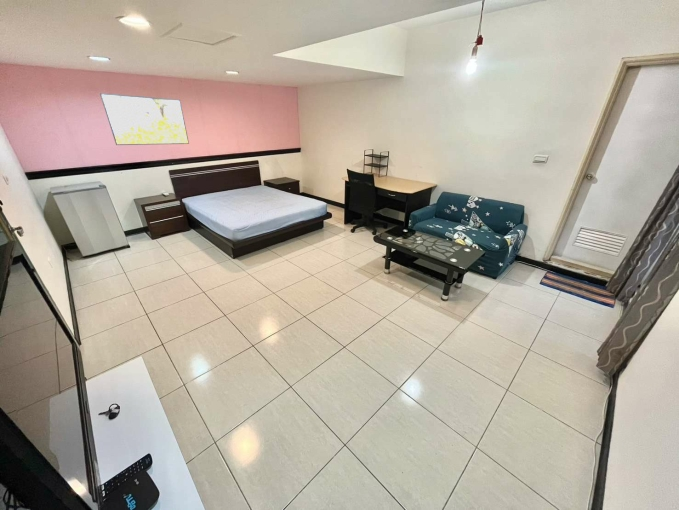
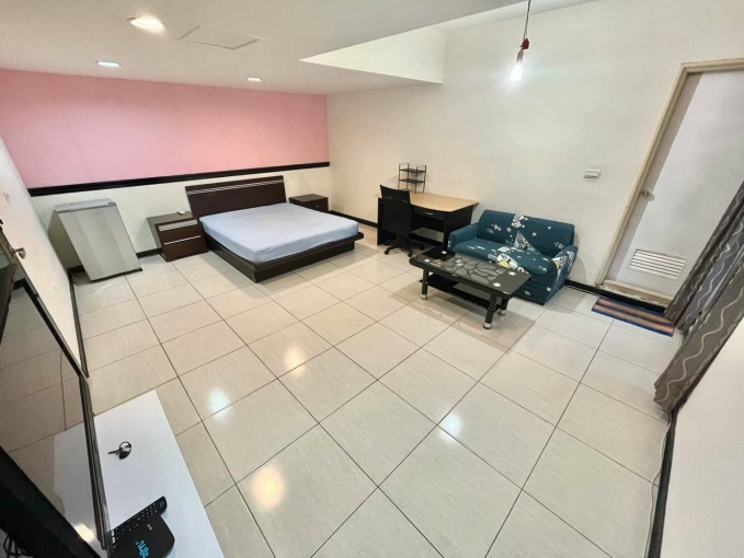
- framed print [99,92,190,146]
